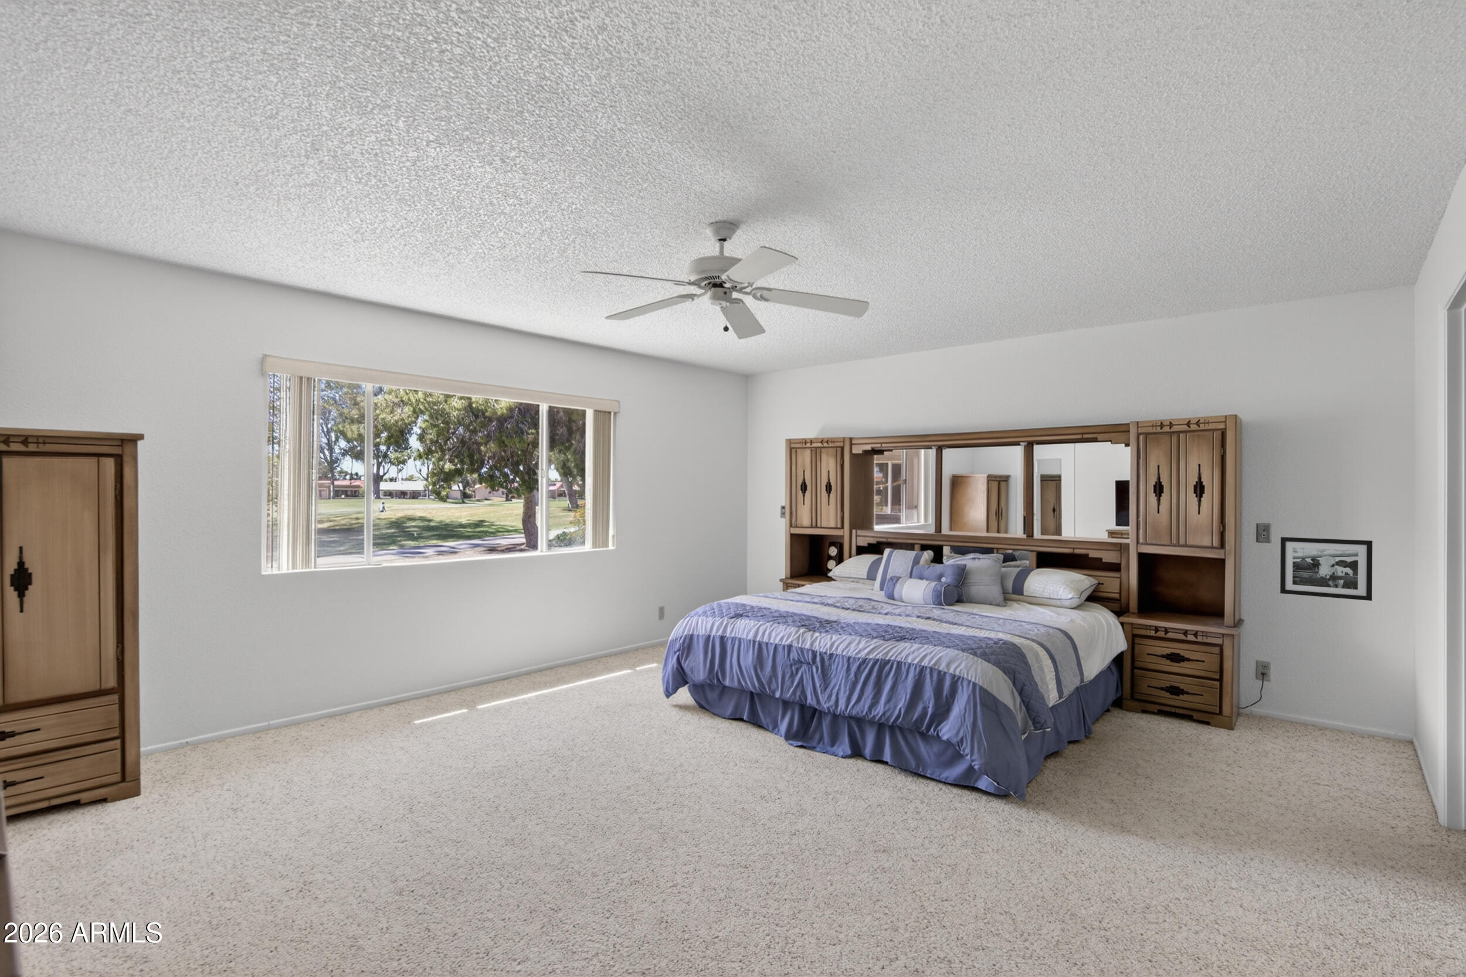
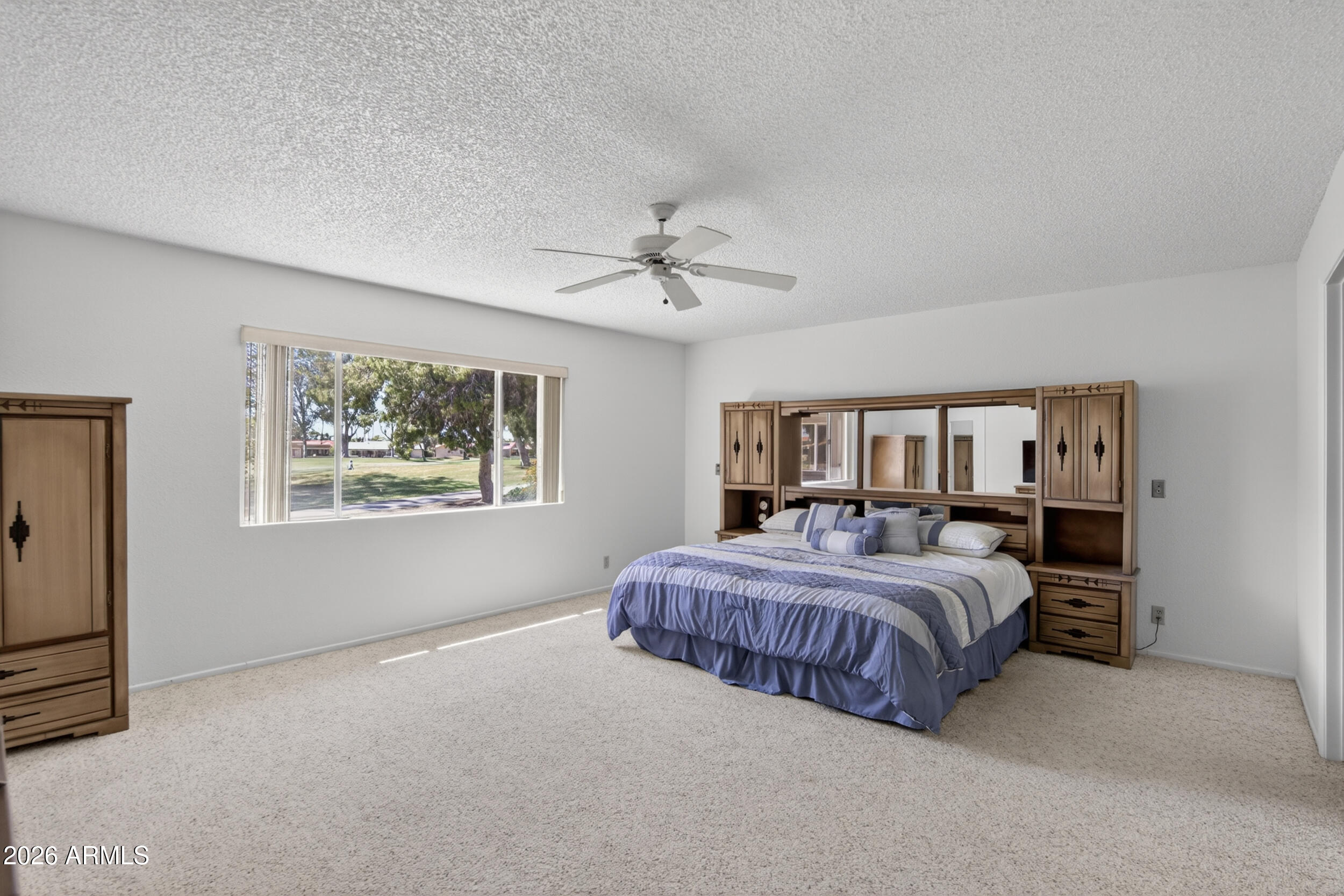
- picture frame [1279,536,1373,601]
